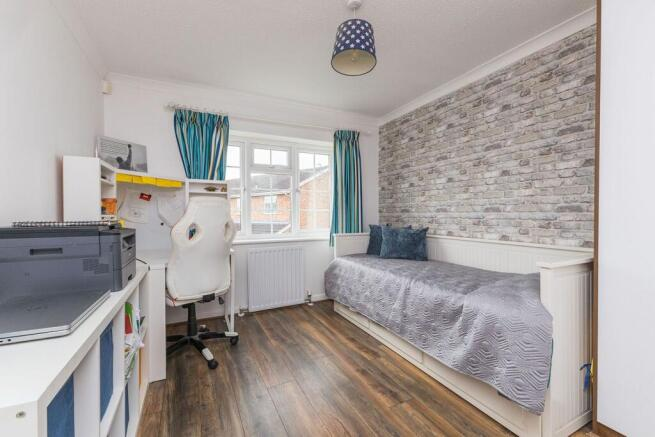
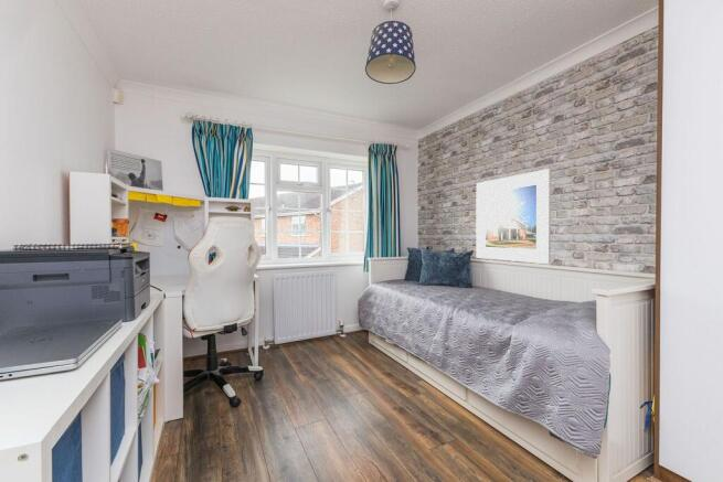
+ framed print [475,168,552,265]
